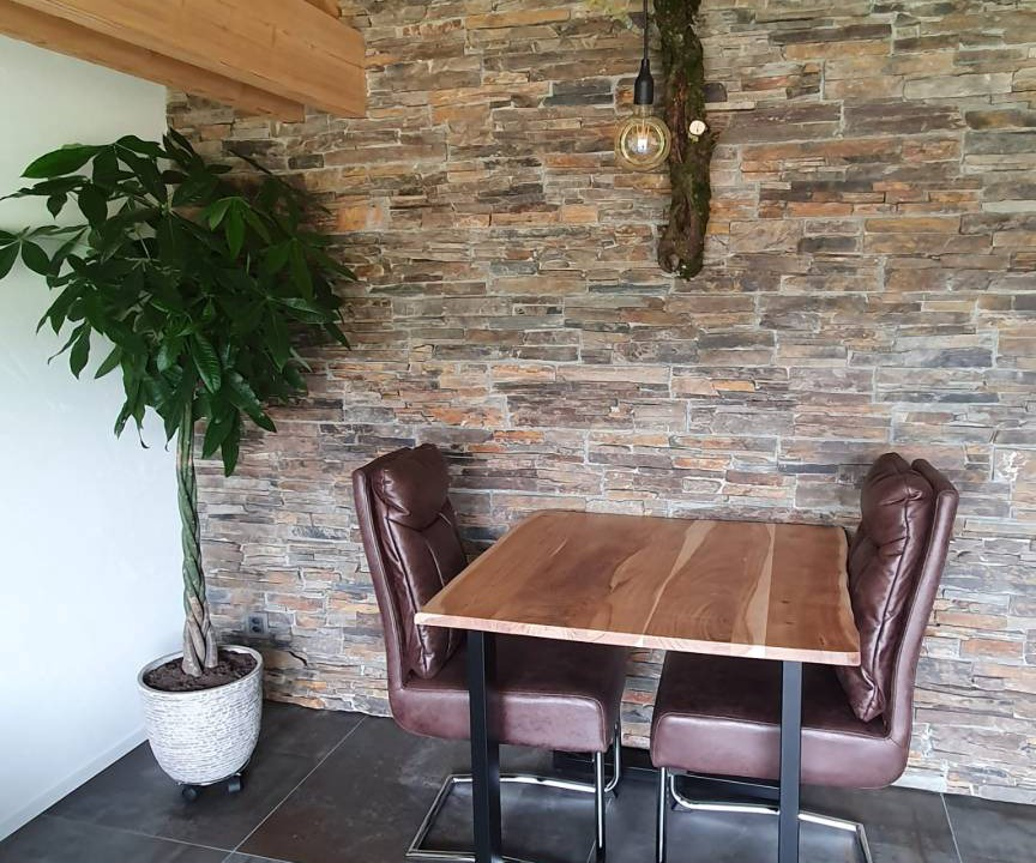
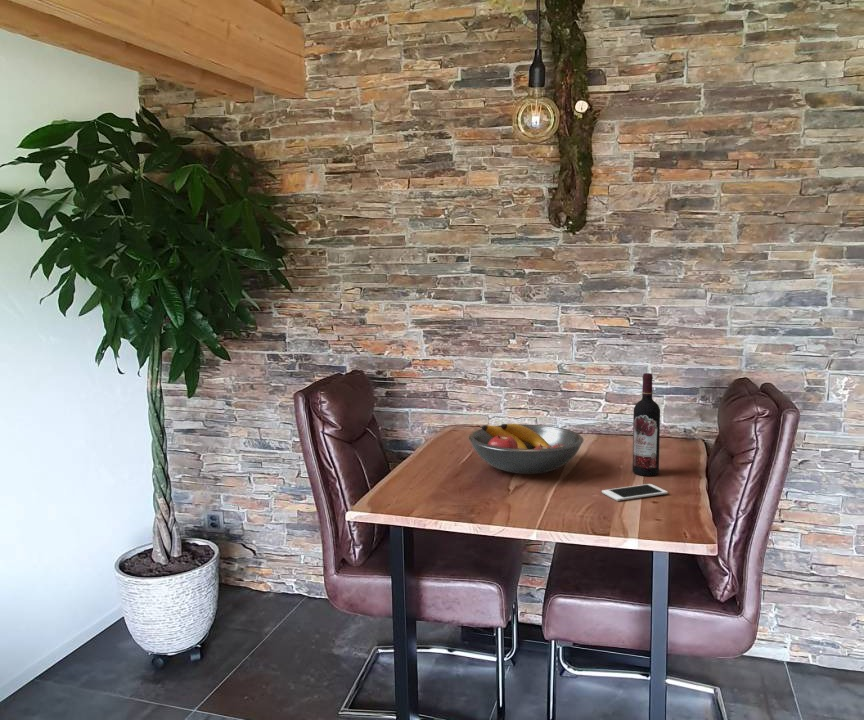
+ wine bottle [632,372,661,477]
+ cell phone [601,483,669,502]
+ fruit bowl [468,423,585,475]
